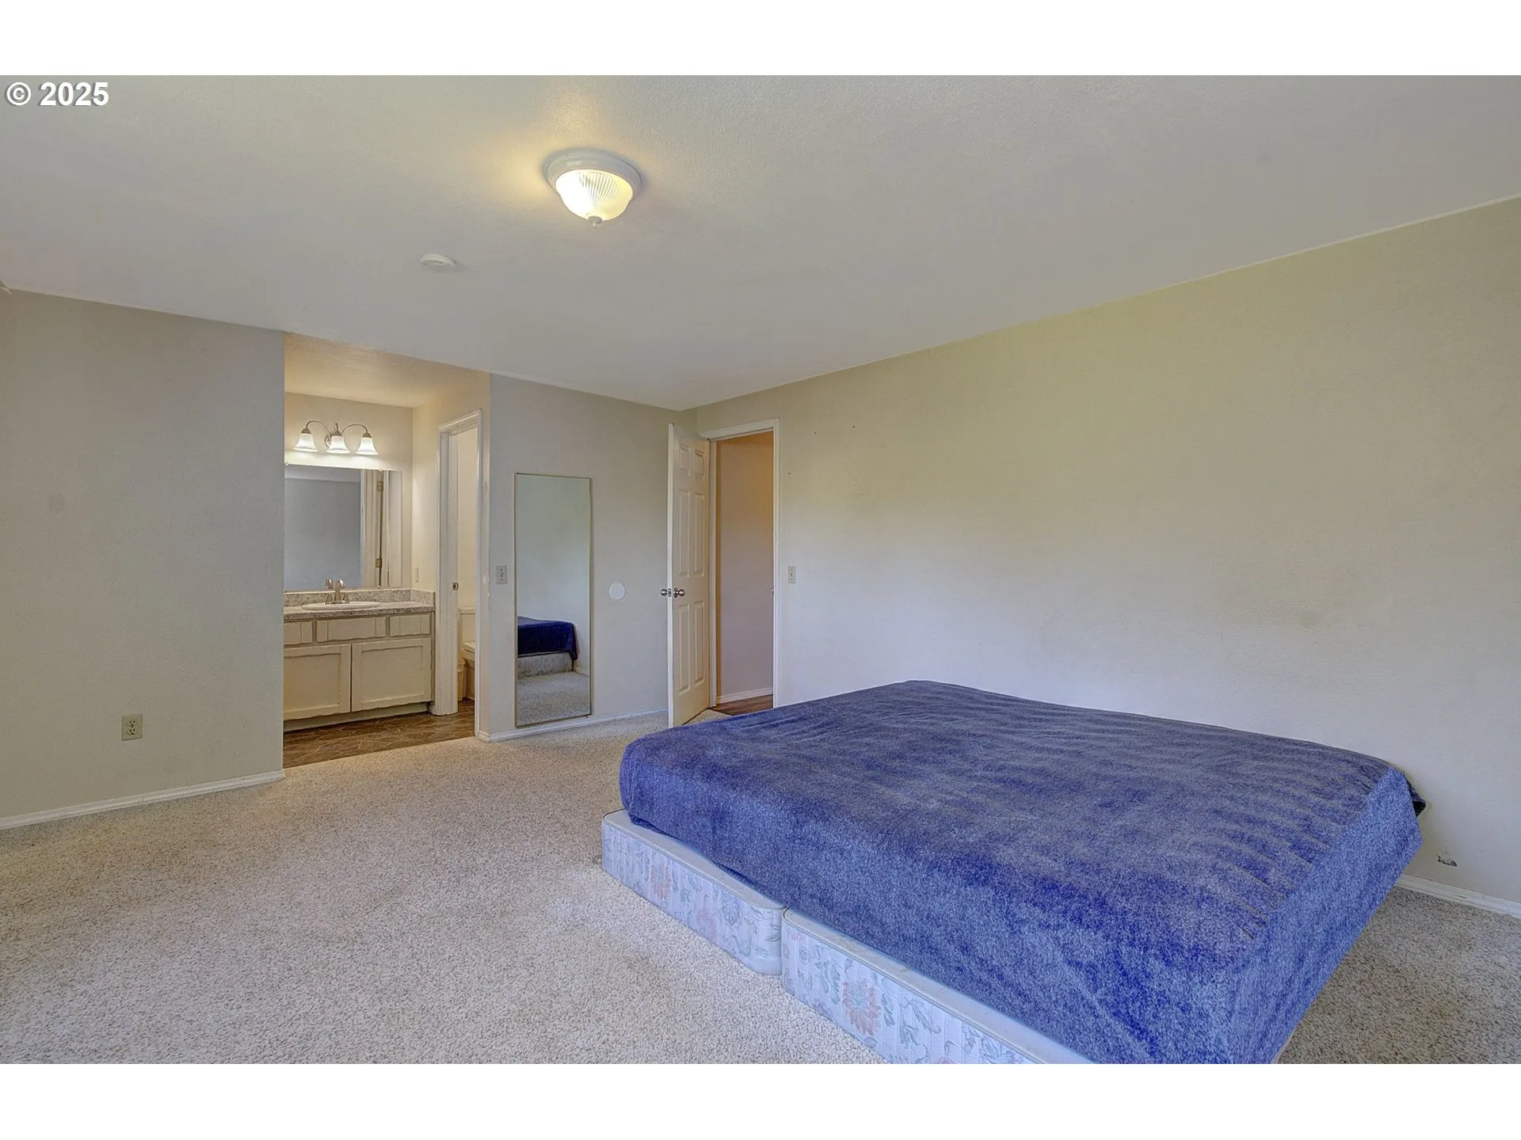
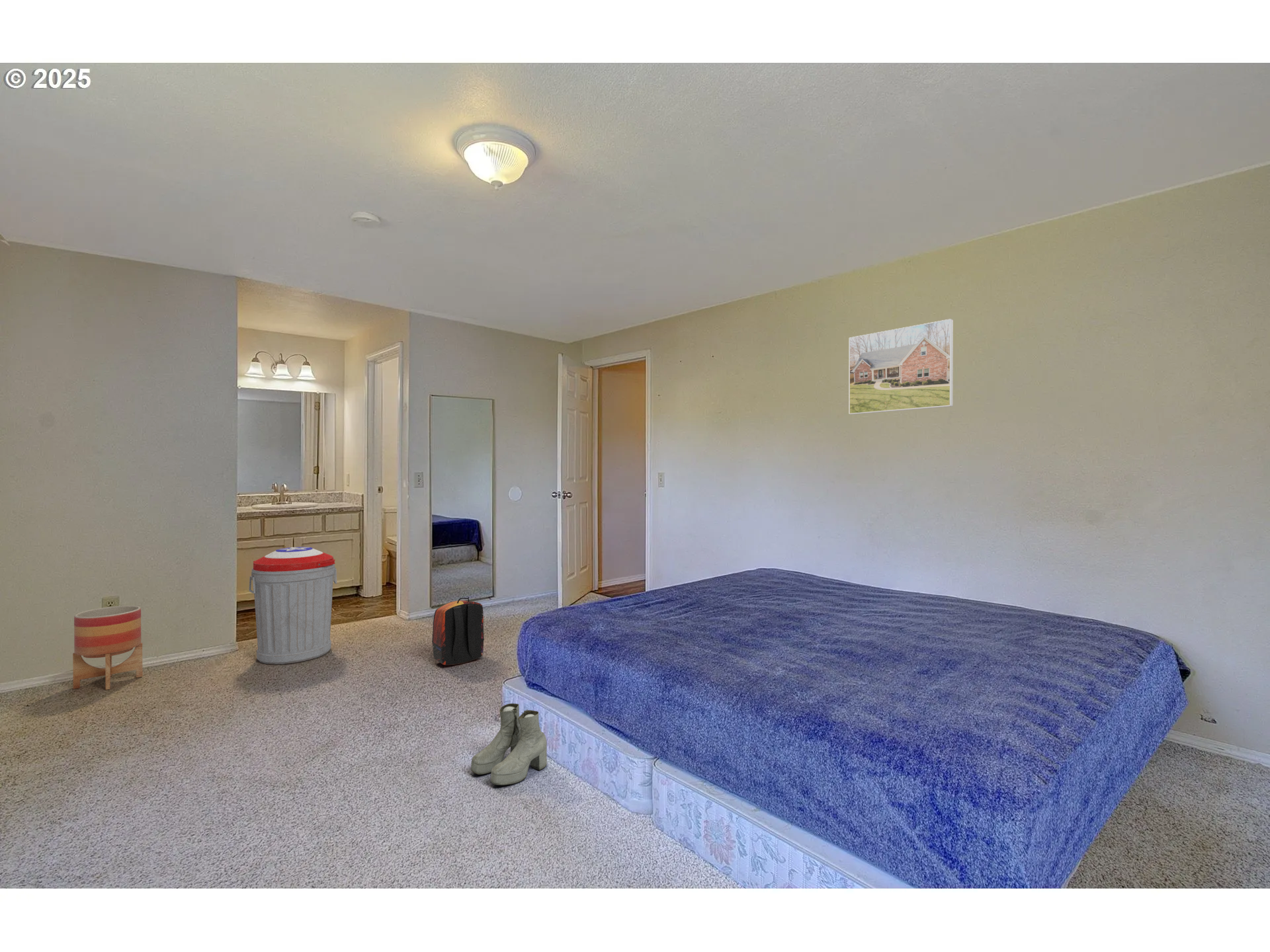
+ boots [470,703,548,786]
+ backpack [431,596,485,666]
+ planter [72,605,143,690]
+ trash can [249,546,337,665]
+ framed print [849,318,953,415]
